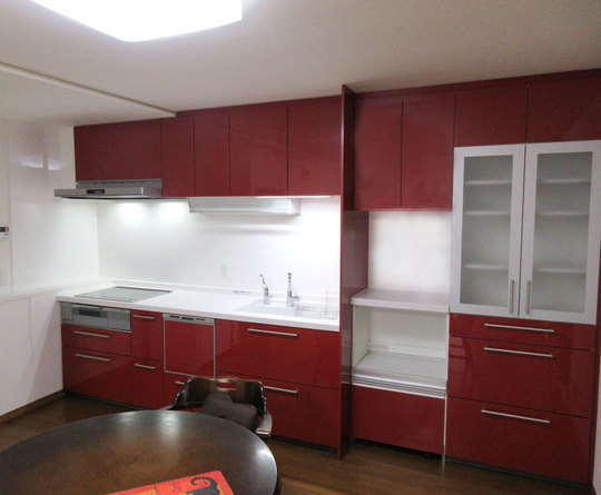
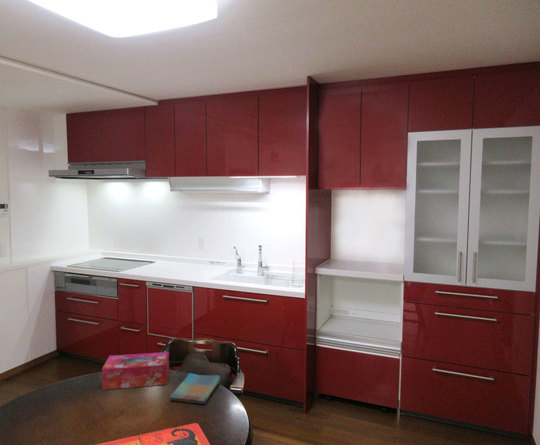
+ dish towel [169,372,221,405]
+ tissue box [101,351,170,391]
